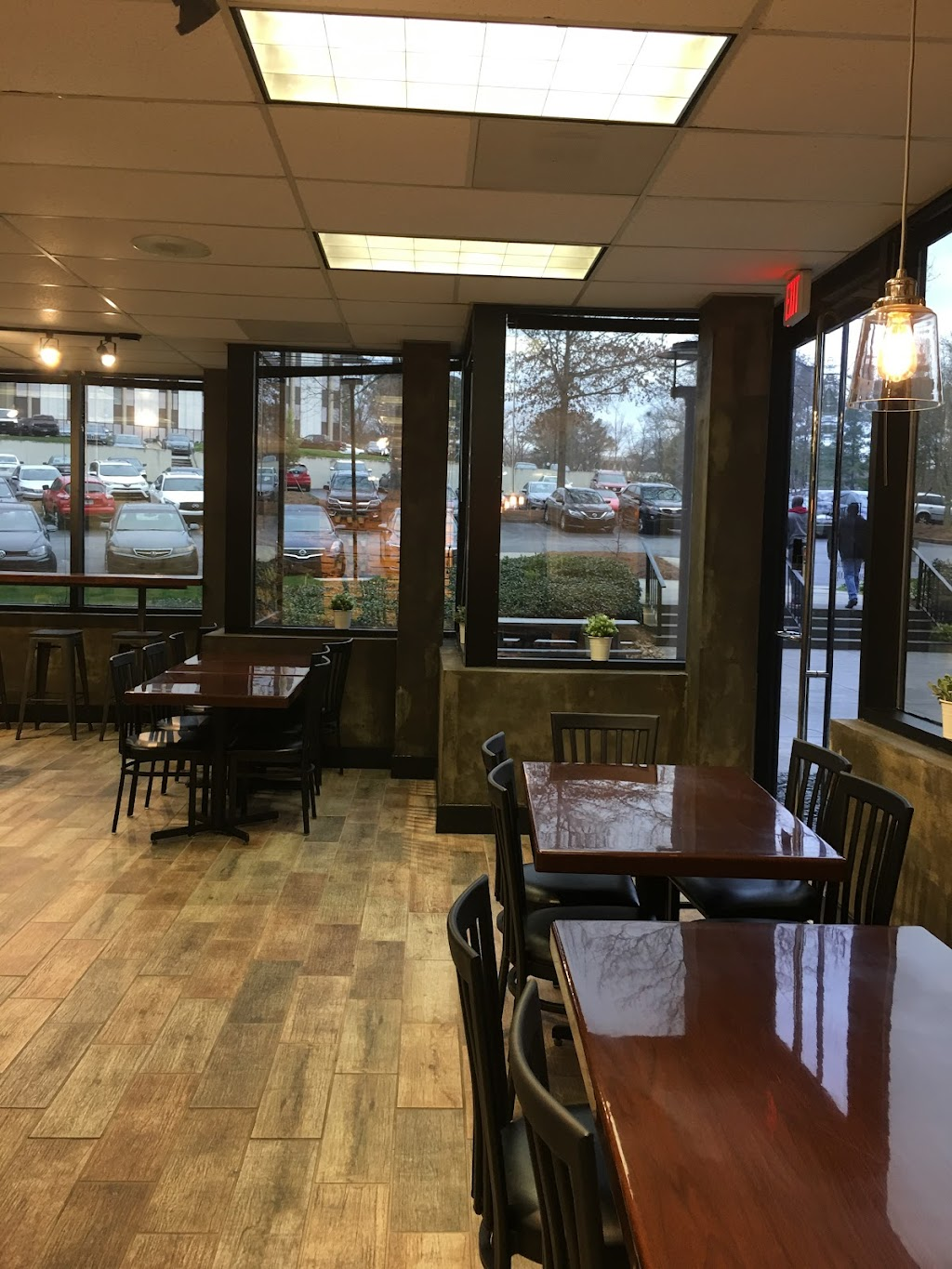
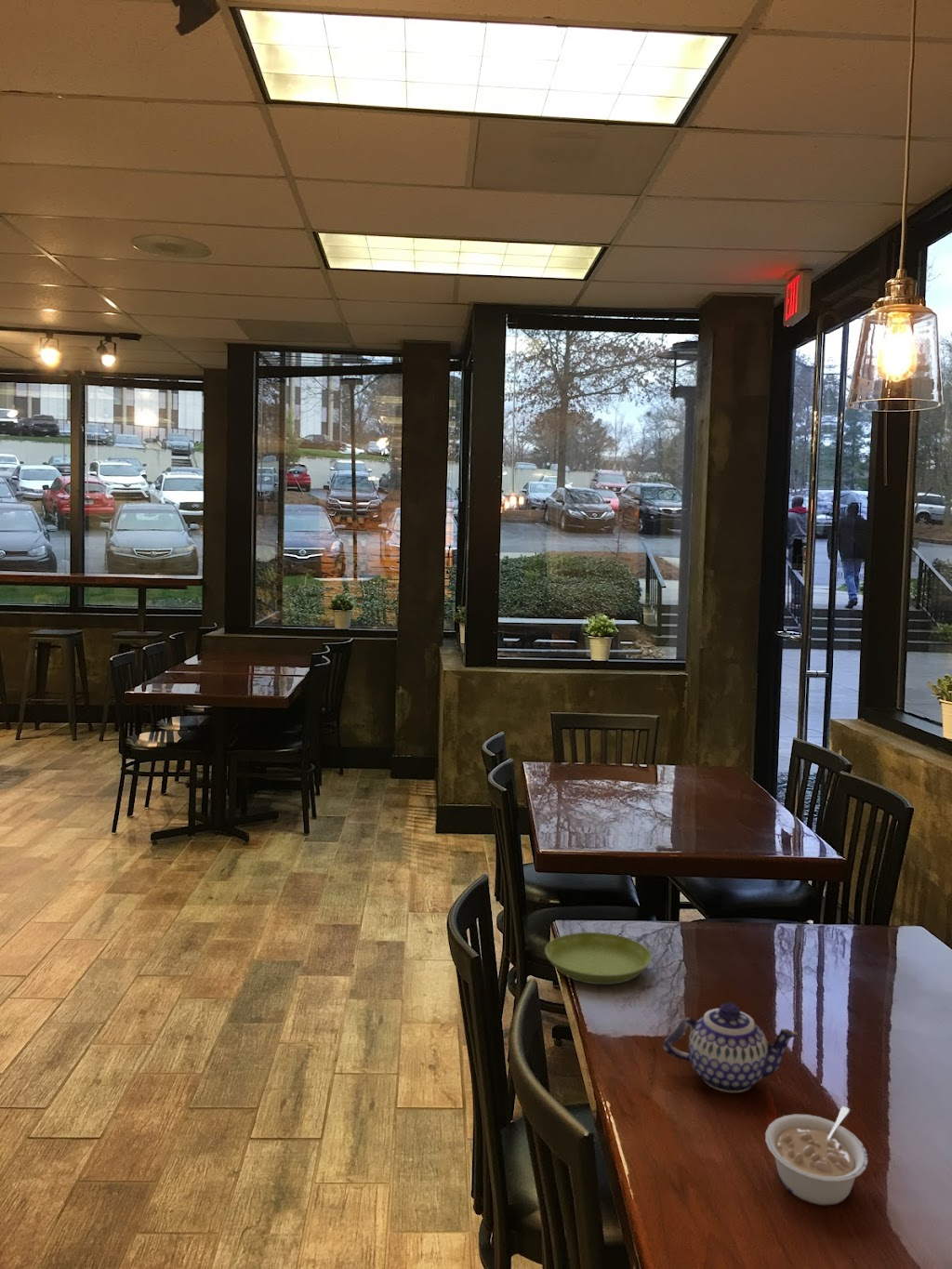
+ saucer [544,932,653,985]
+ teapot [663,1001,800,1093]
+ legume [764,1106,869,1206]
